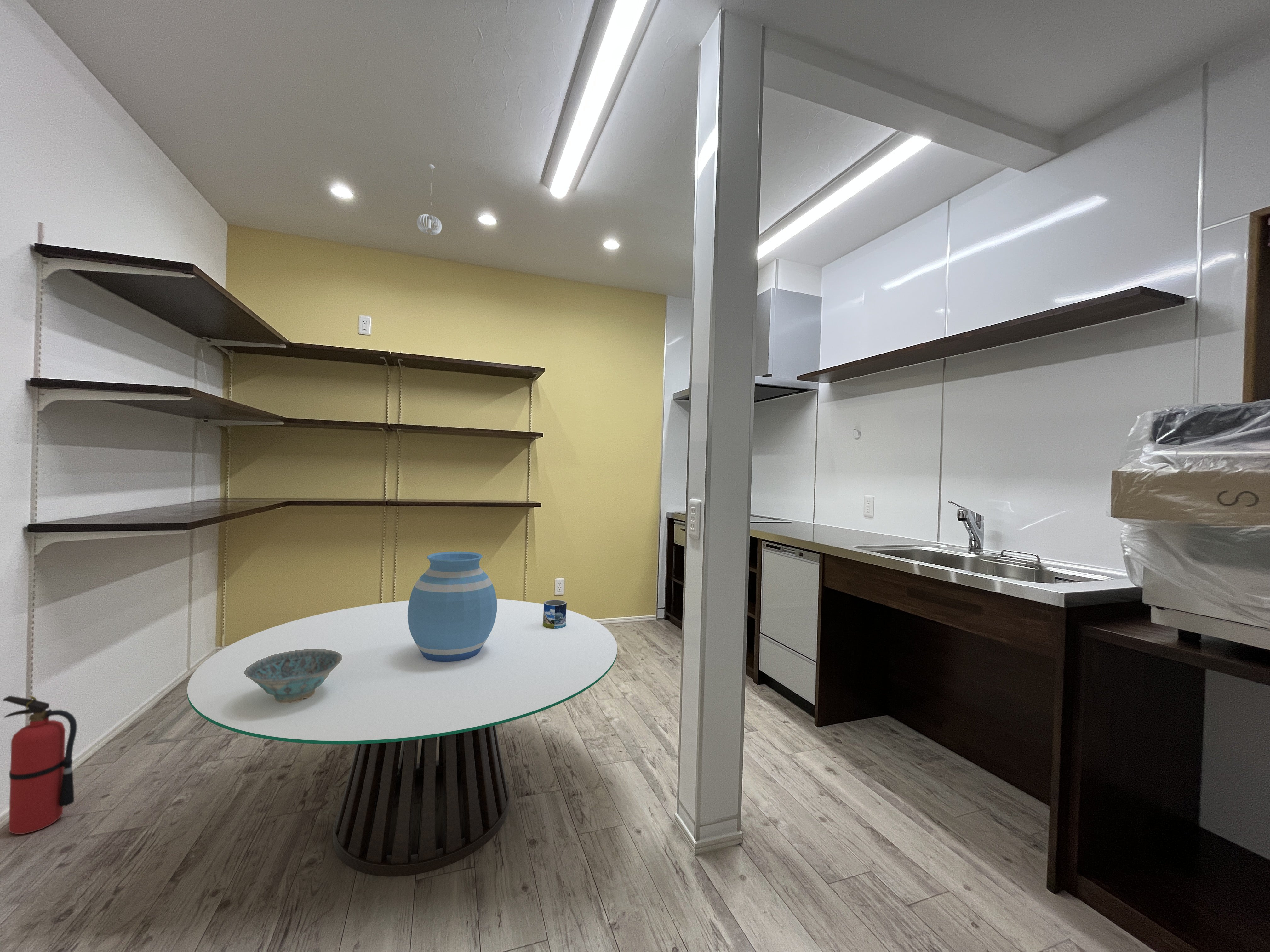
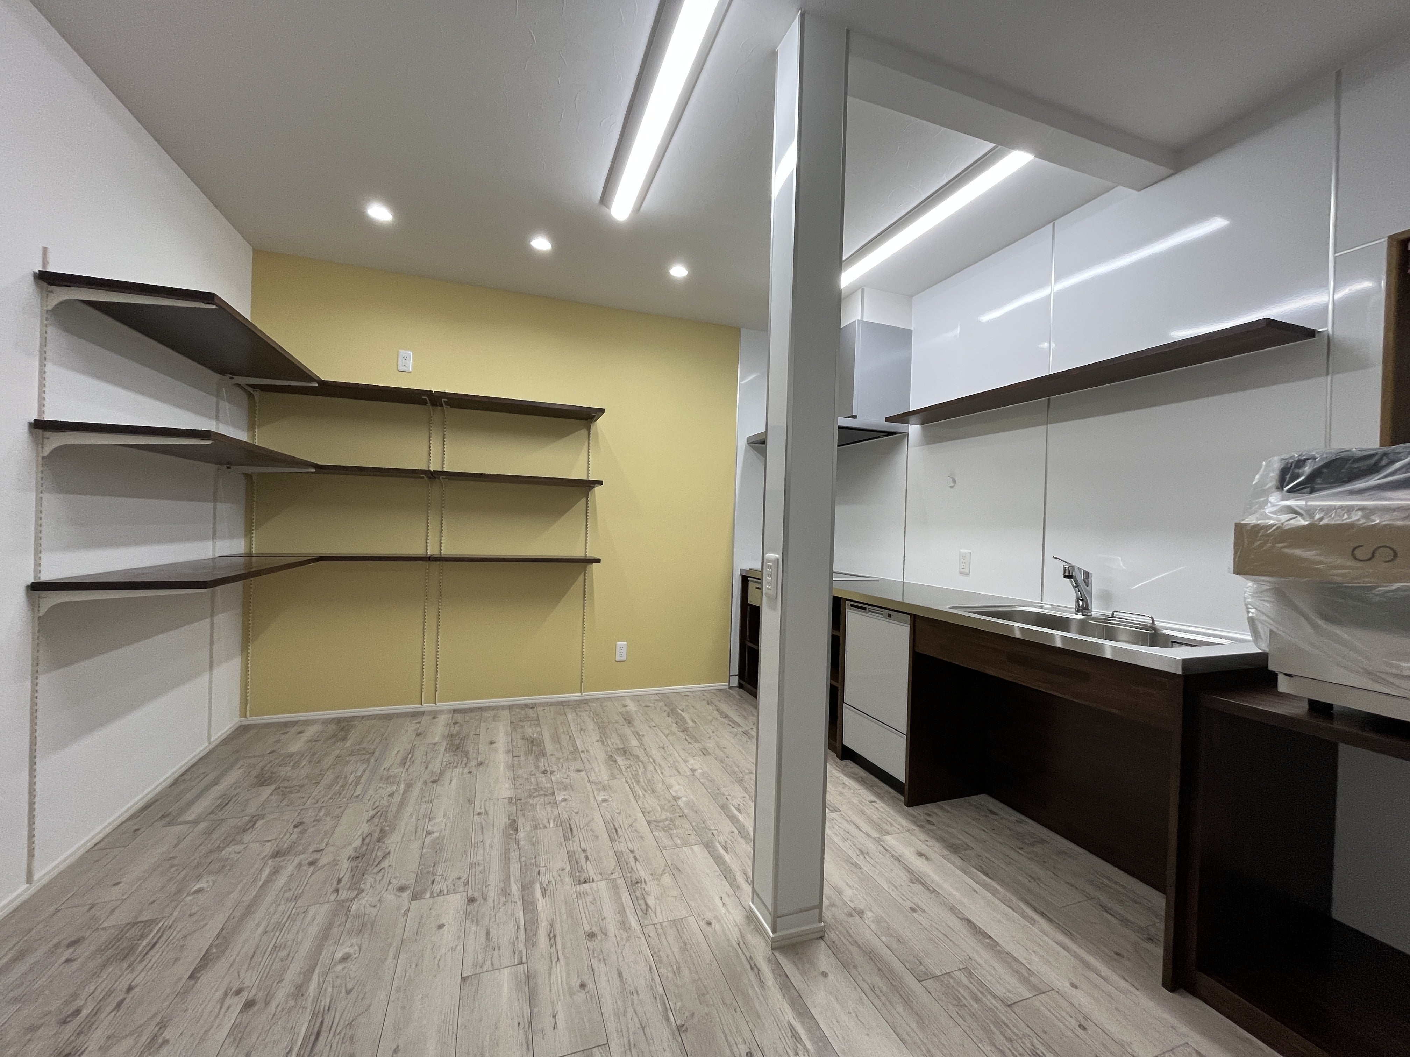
- mug [543,599,567,629]
- fire extinguisher [2,695,77,835]
- dining table [187,598,618,877]
- pendant light [416,164,442,235]
- vase [408,551,497,662]
- ceramic bowl [244,649,342,703]
